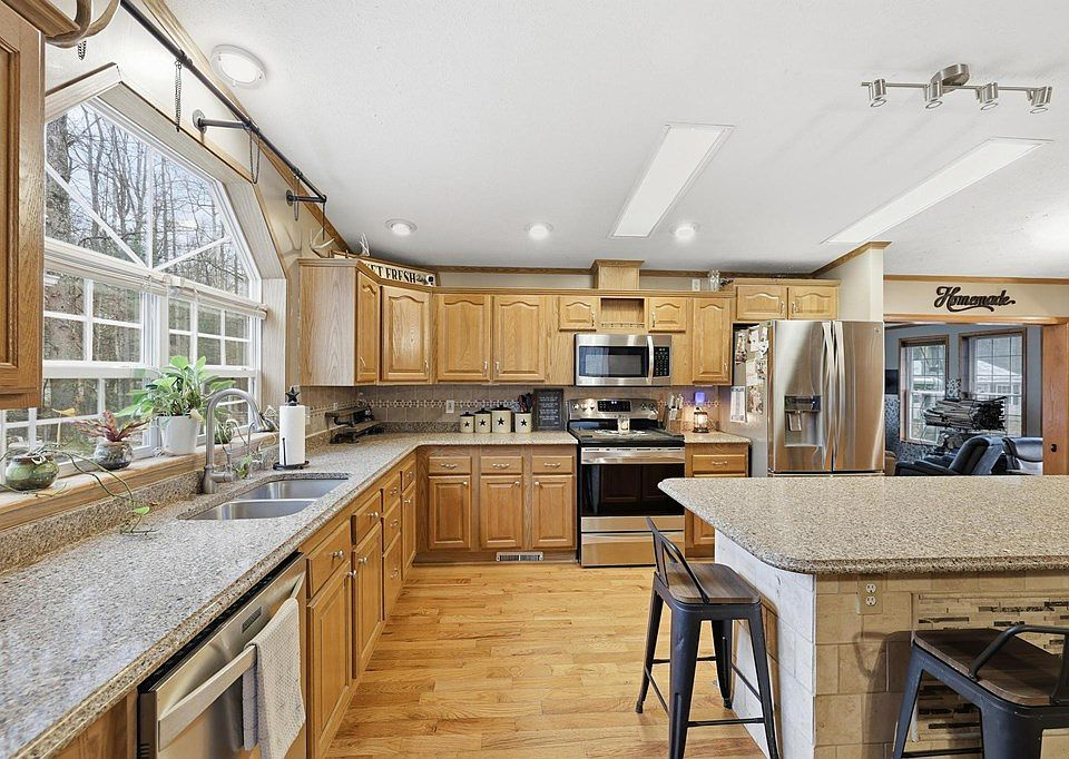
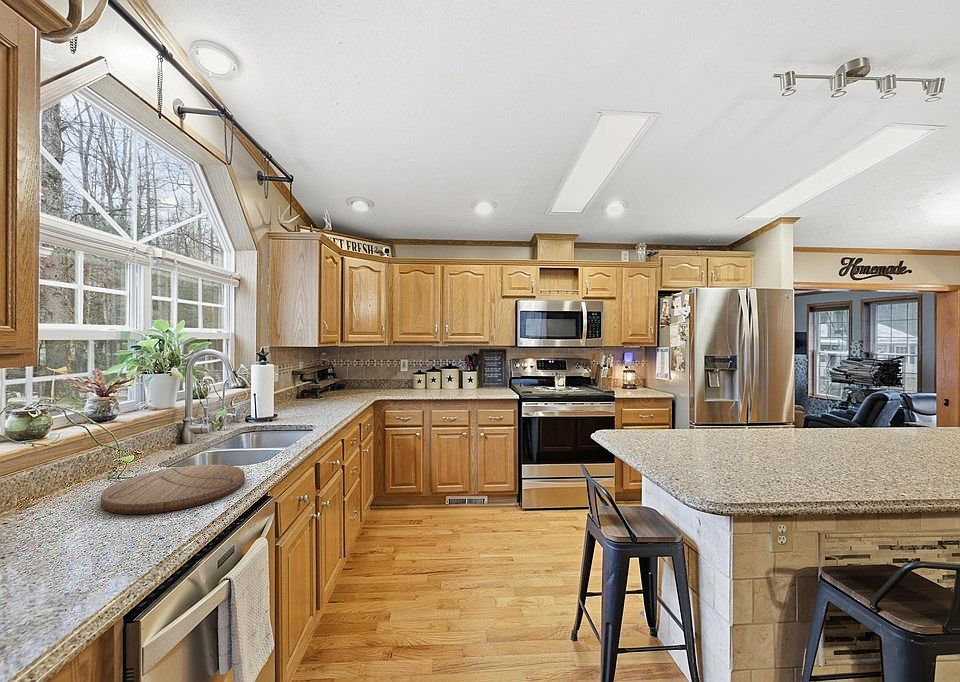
+ cutting board [100,464,246,515]
